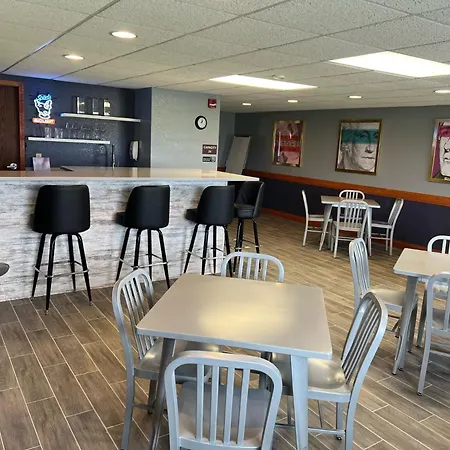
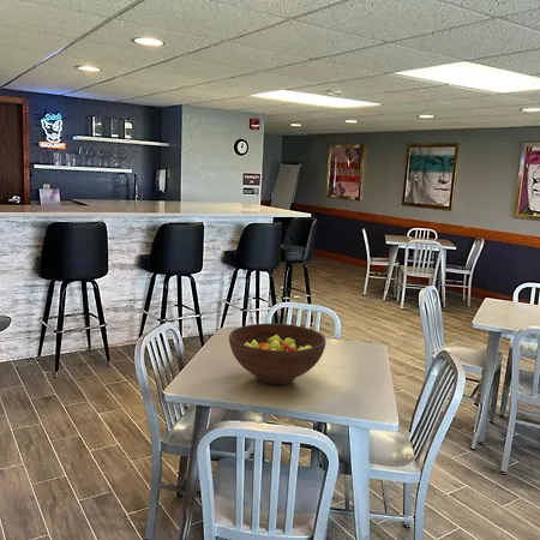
+ fruit bowl [228,323,326,385]
